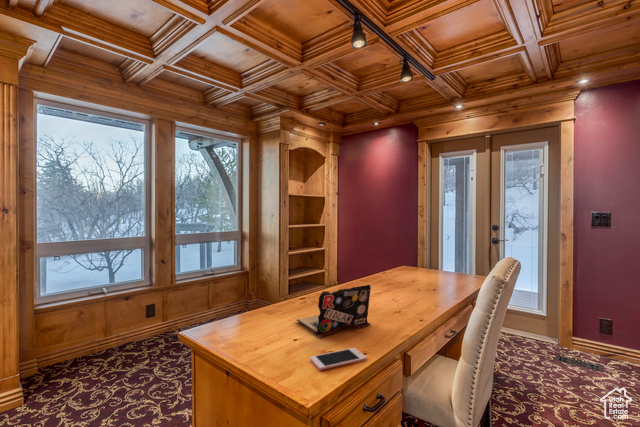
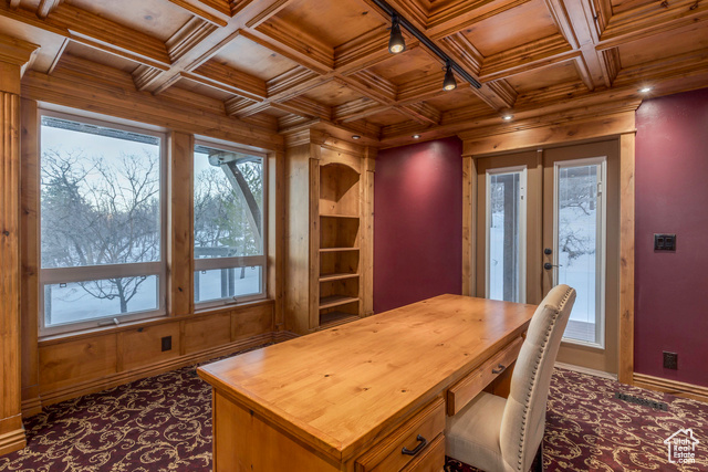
- laptop [295,284,372,338]
- cell phone [309,347,368,371]
